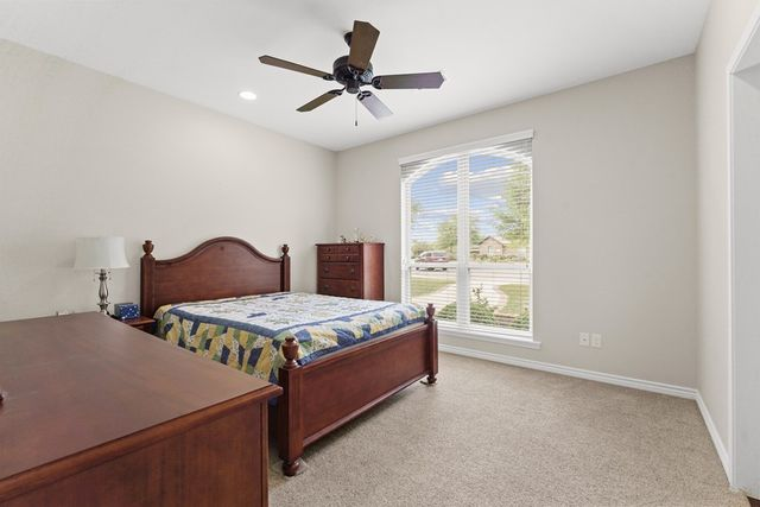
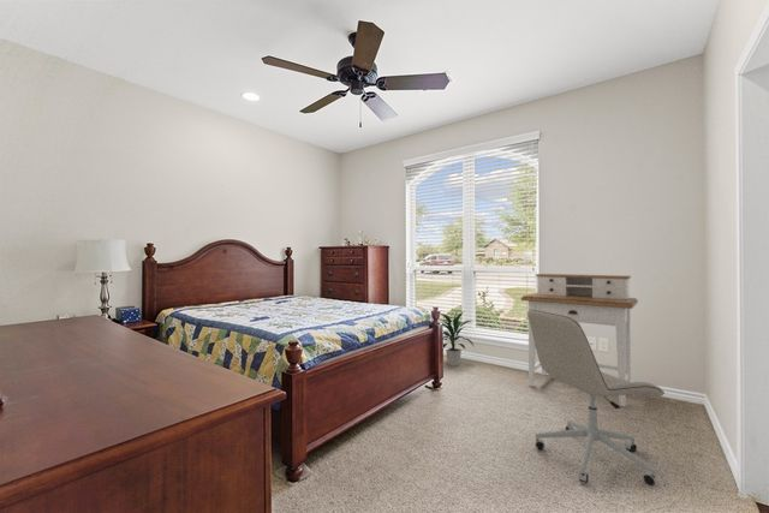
+ desk [520,273,639,408]
+ indoor plant [440,310,476,368]
+ office chair [526,310,666,487]
